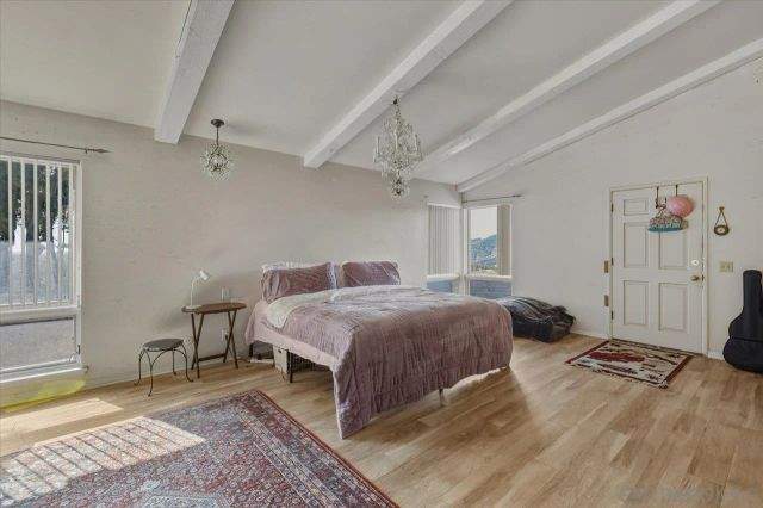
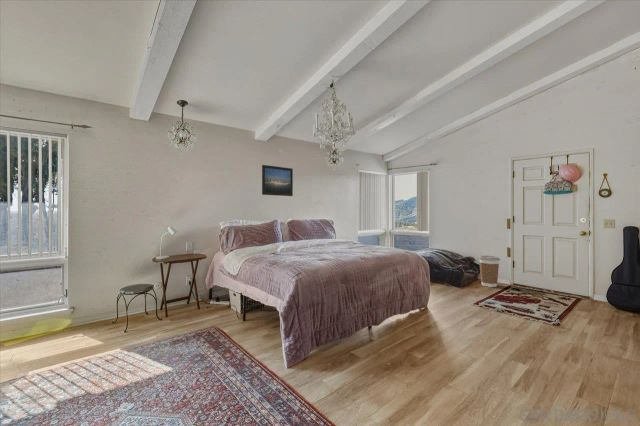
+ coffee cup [477,255,501,288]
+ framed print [261,164,294,197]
